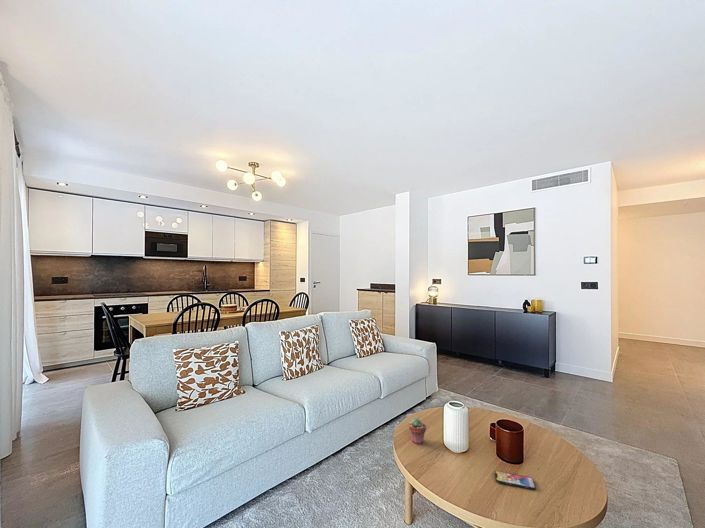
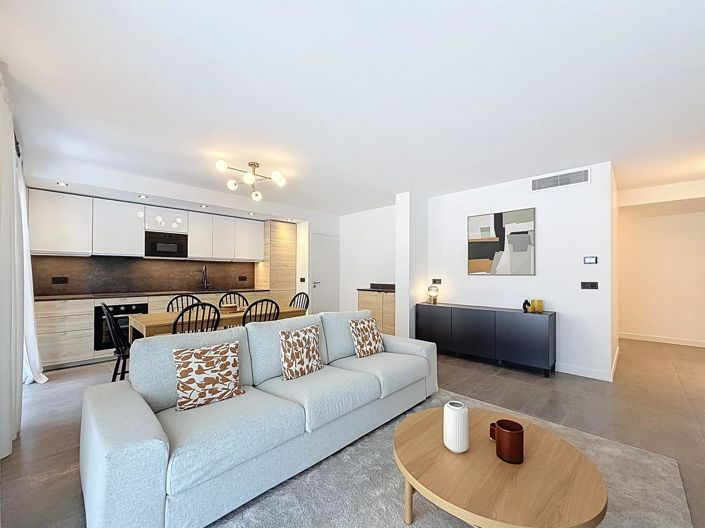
- potted succulent [408,417,427,445]
- smartphone [494,470,537,491]
